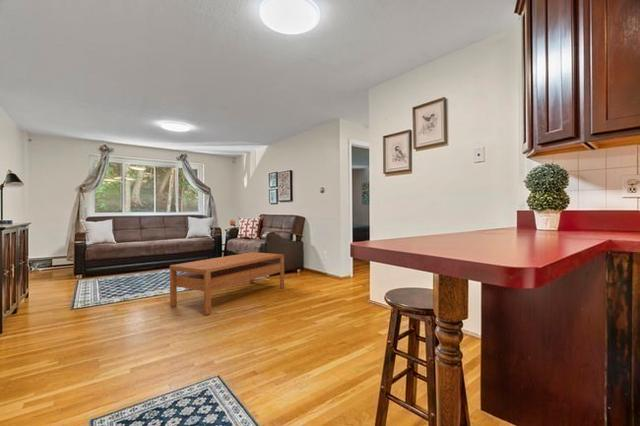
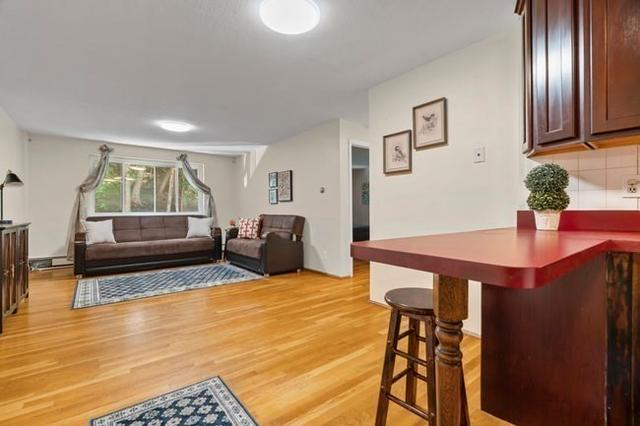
- coffee table [169,251,285,316]
